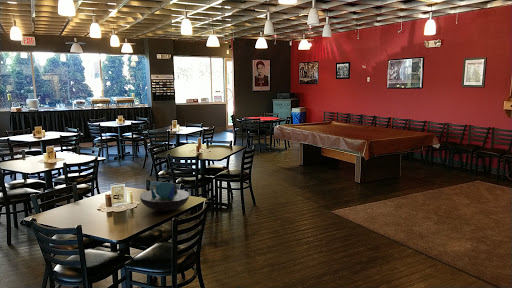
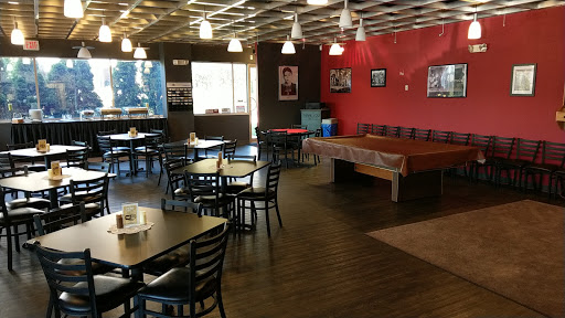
- decorative bowl [139,181,190,212]
